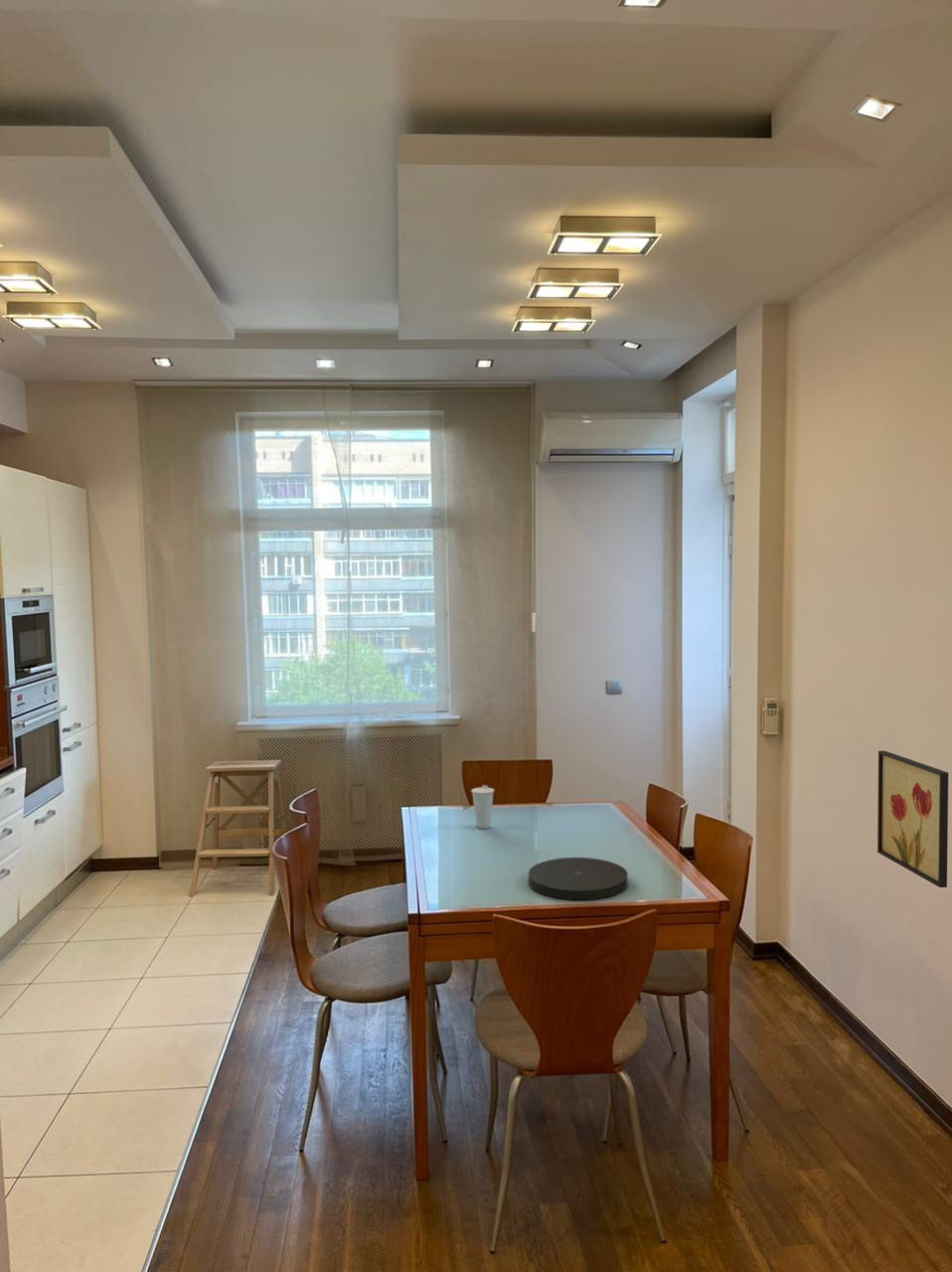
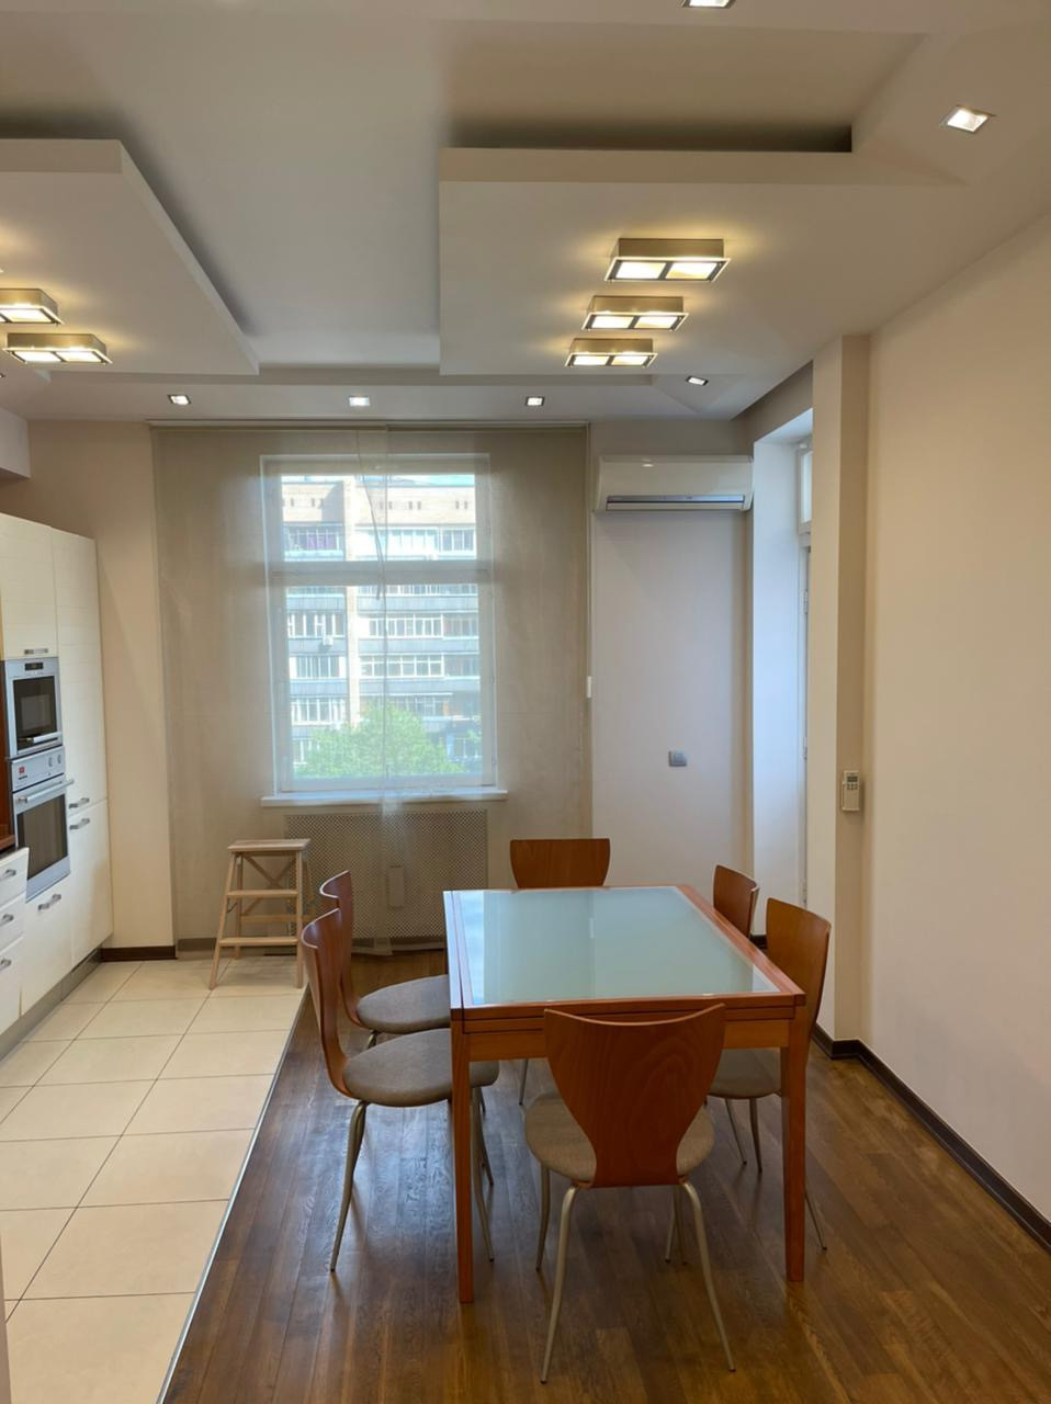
- cup [470,784,495,830]
- wall art [876,749,949,888]
- plate [528,857,629,900]
